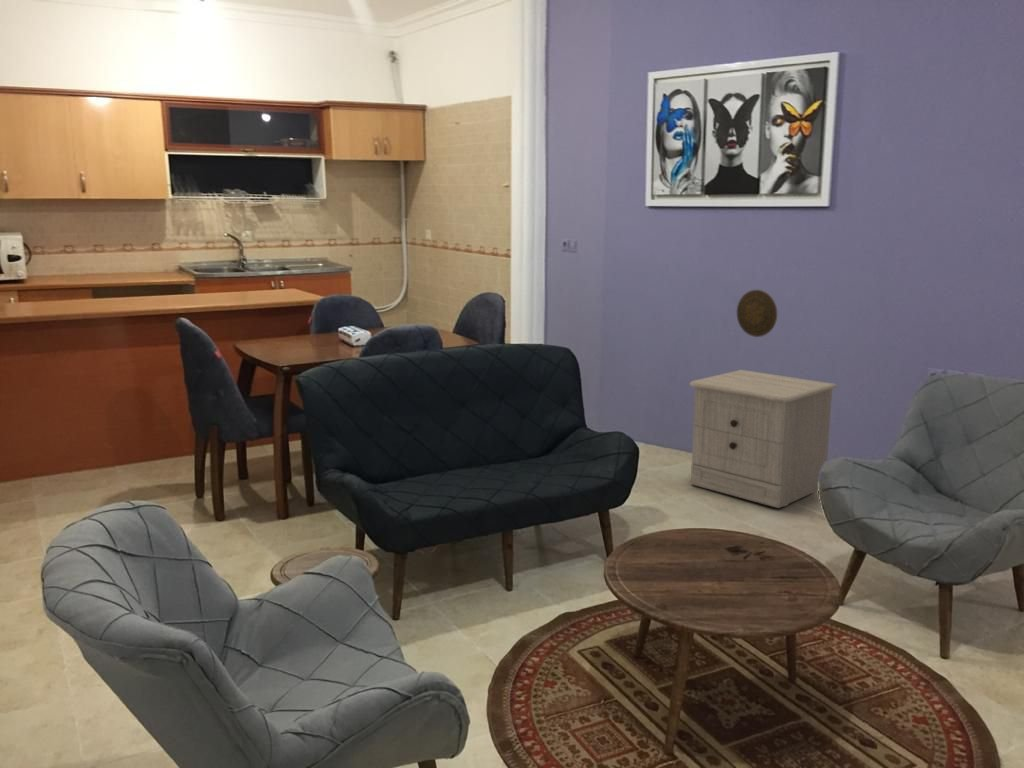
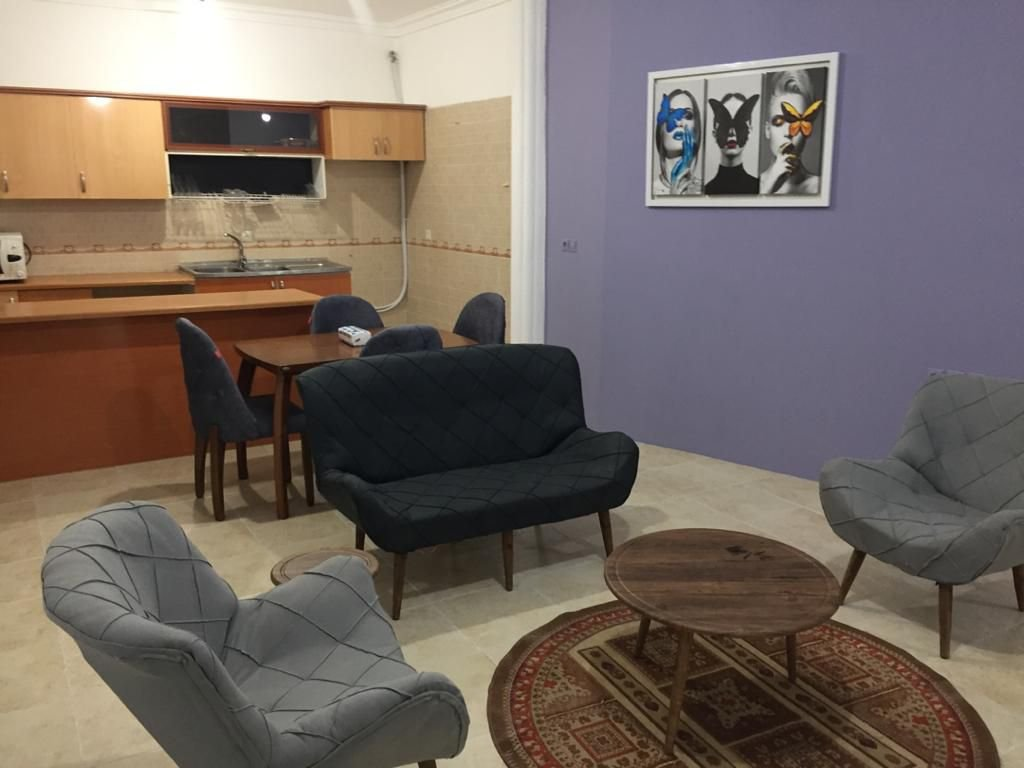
- decorative plate [736,289,778,338]
- nightstand [689,369,838,509]
